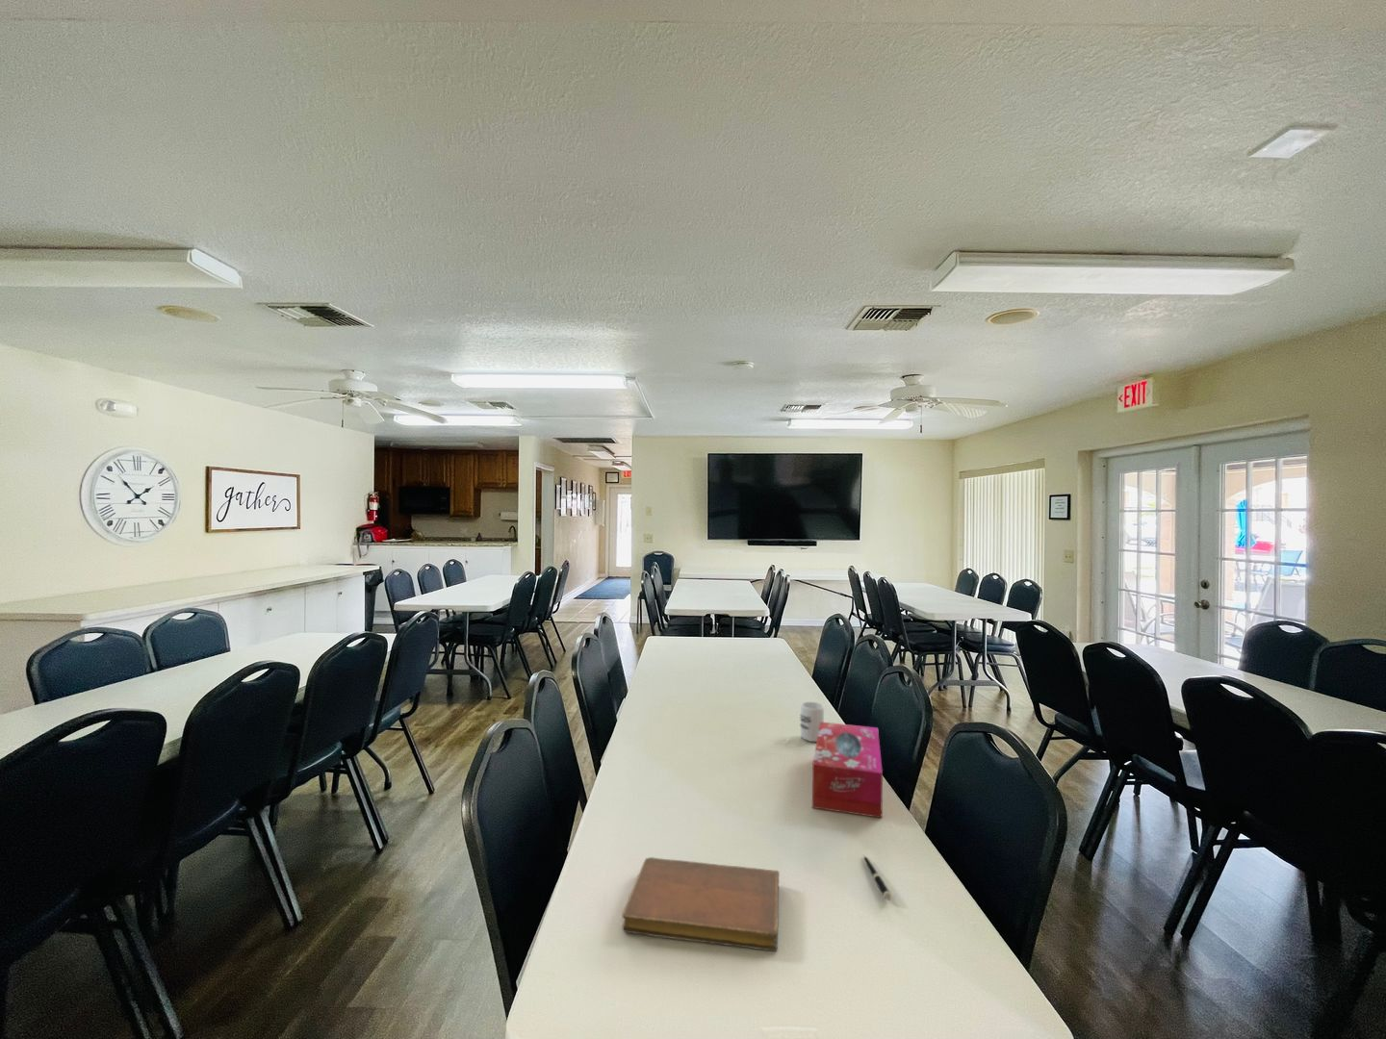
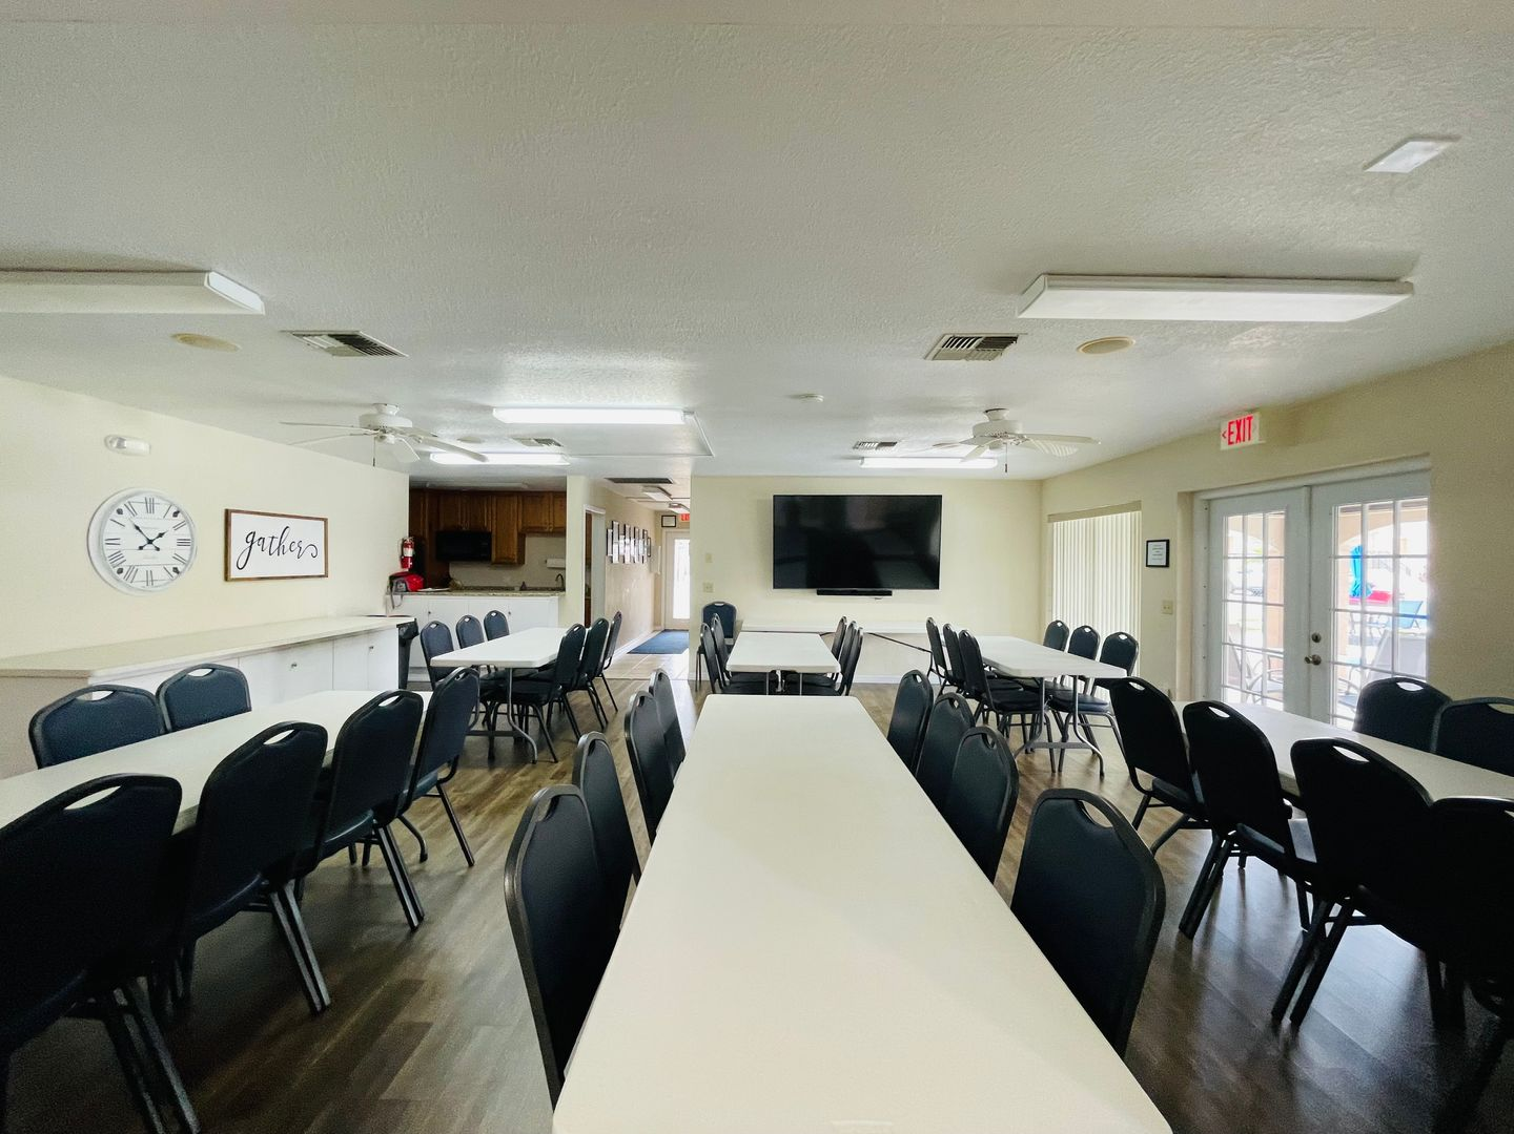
- cup [799,702,825,743]
- notebook [622,857,780,953]
- tissue box [811,721,884,819]
- pen [861,852,893,901]
